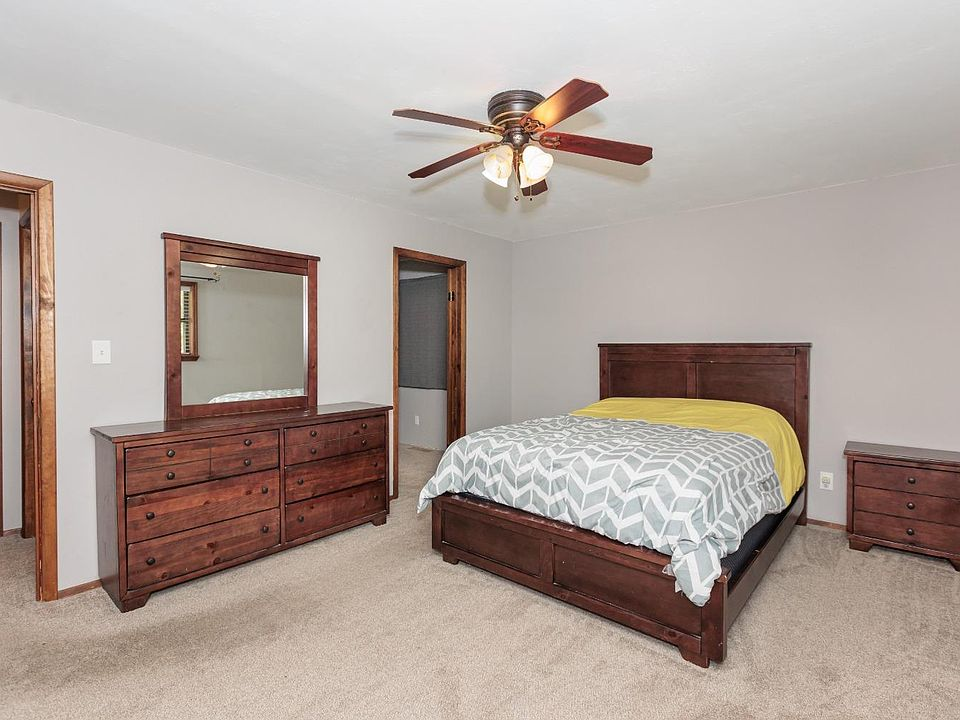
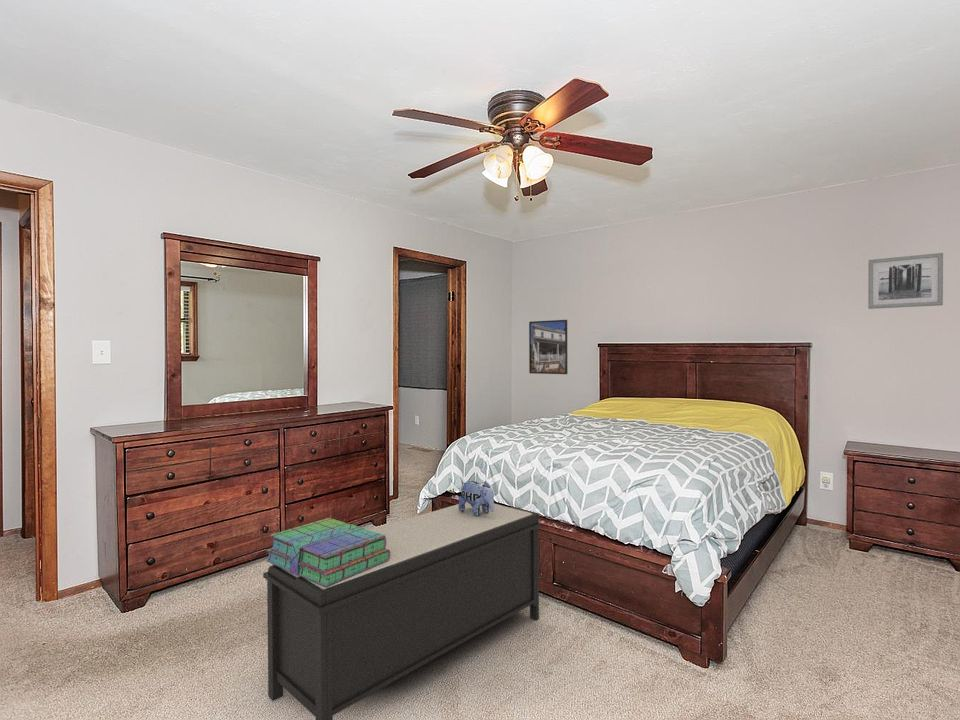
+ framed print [528,319,569,375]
+ bench [262,502,543,720]
+ wall art [867,252,944,310]
+ stack of books [265,517,390,587]
+ plush toy [458,479,495,516]
